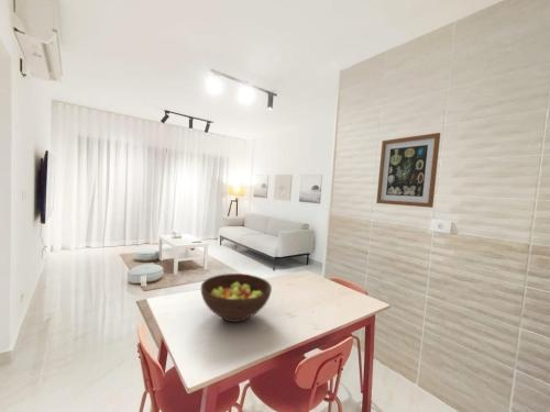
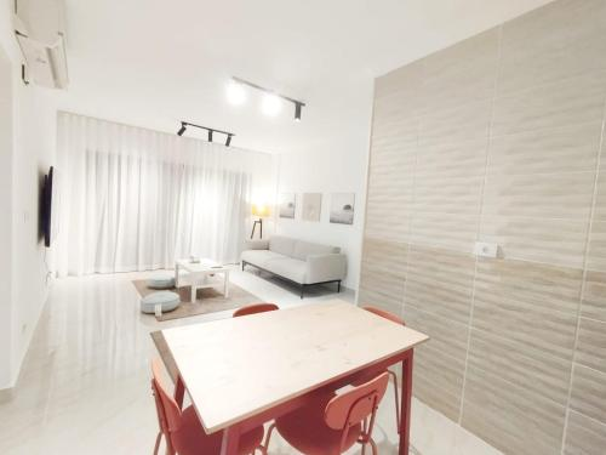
- wall art [375,132,441,209]
- fruit bowl [200,272,273,323]
